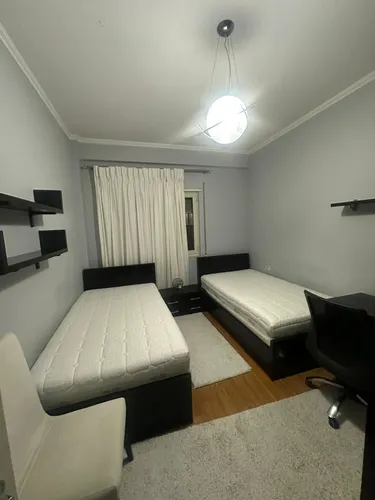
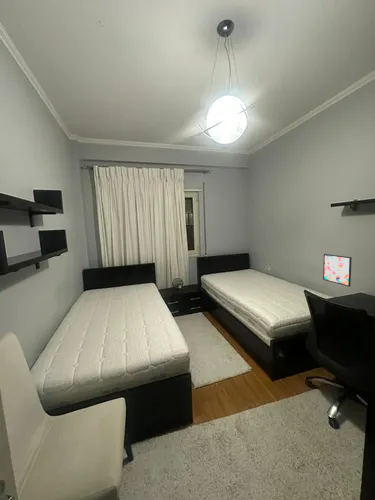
+ wall art [322,253,353,288]
